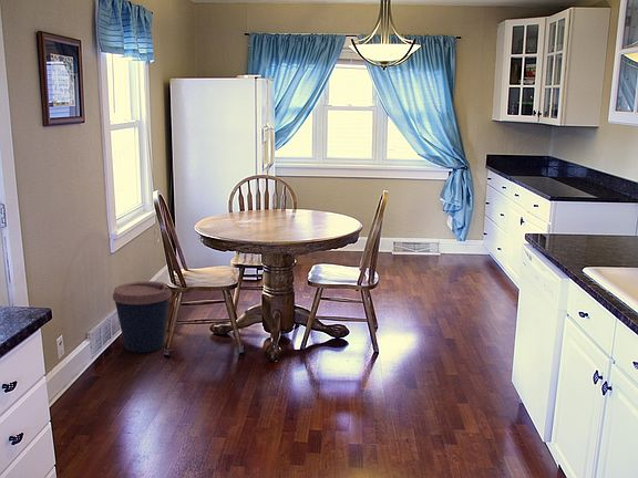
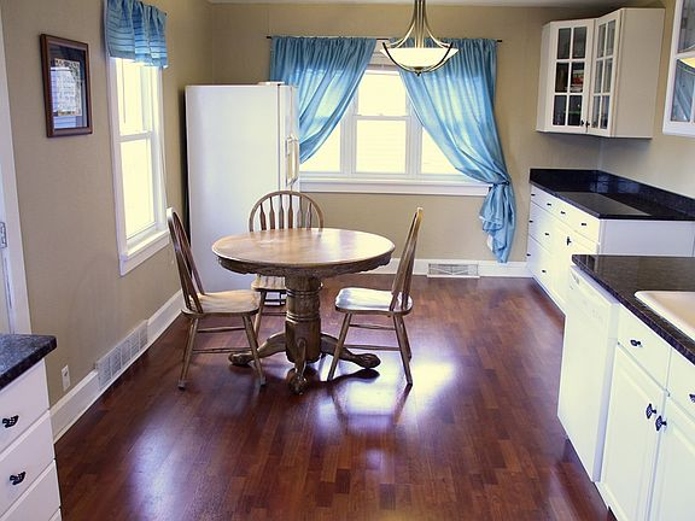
- coffee cup [112,280,173,354]
